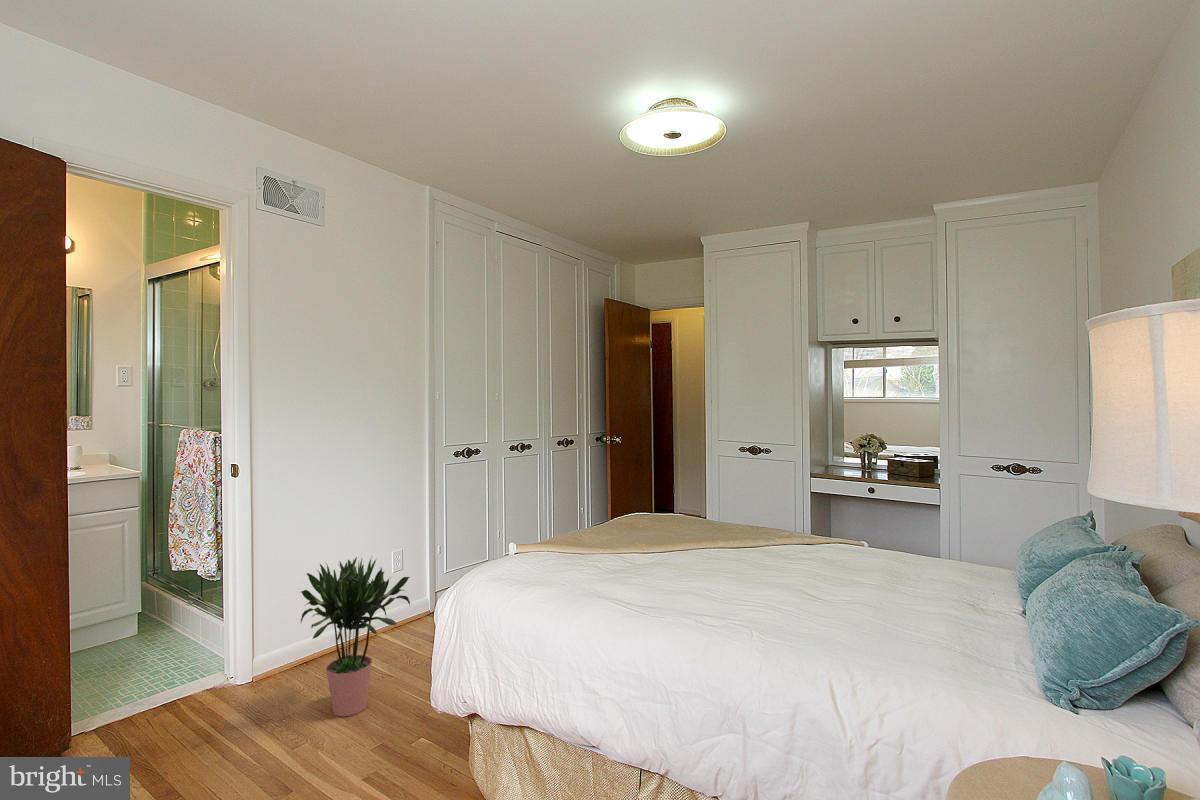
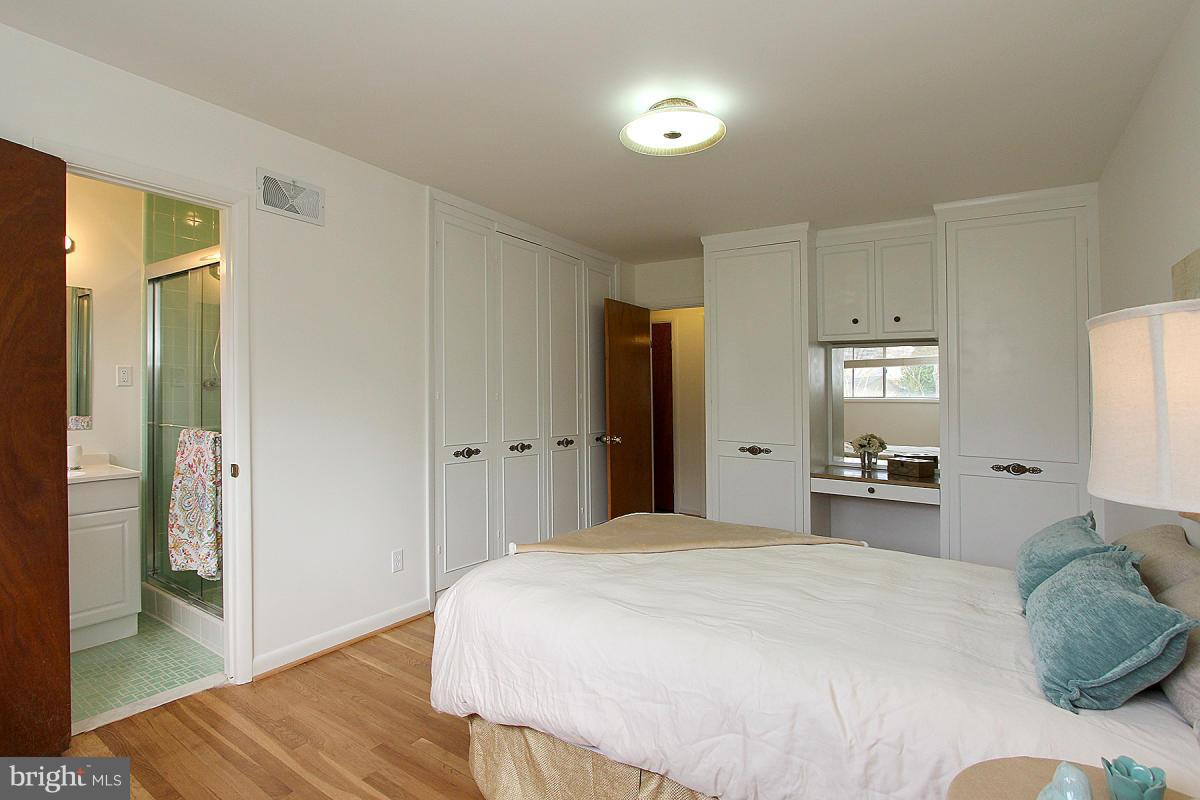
- potted plant [300,556,411,717]
